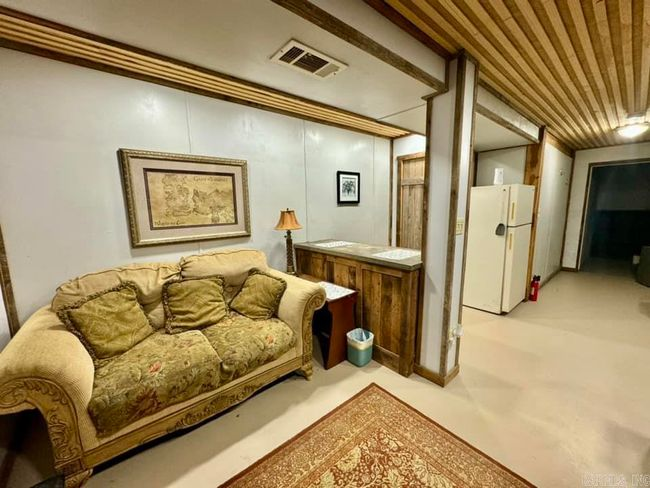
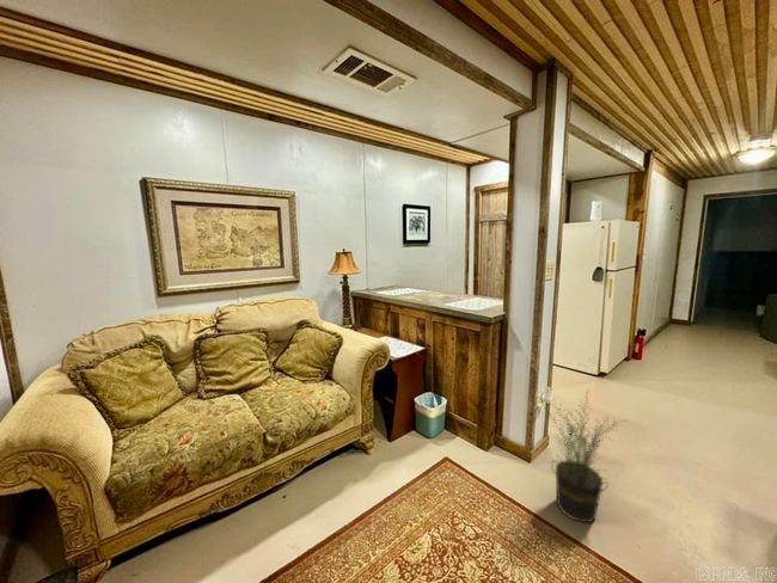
+ potted plant [542,389,628,523]
